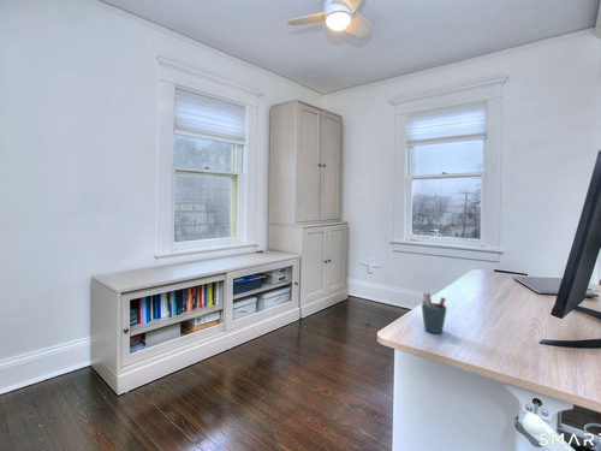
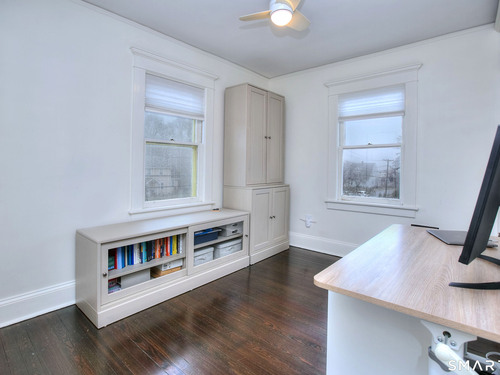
- pen holder [421,292,448,334]
